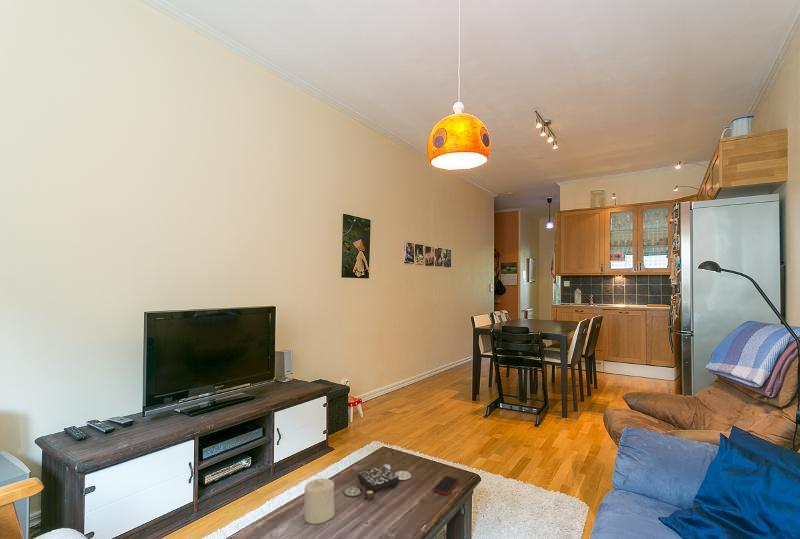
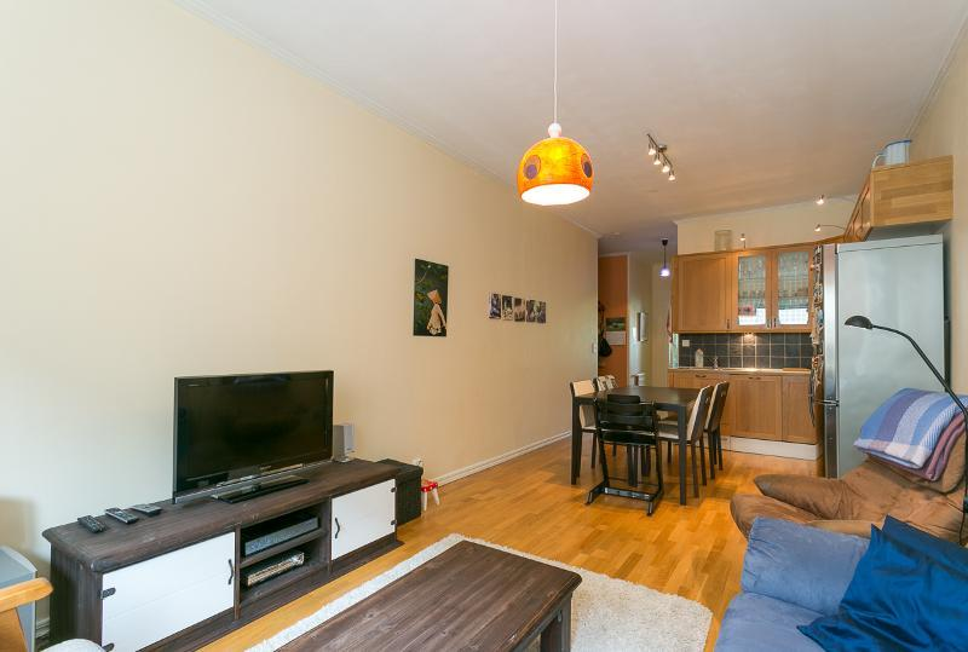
- candle [303,478,336,525]
- smartphone [432,475,460,496]
- board game [343,463,412,501]
